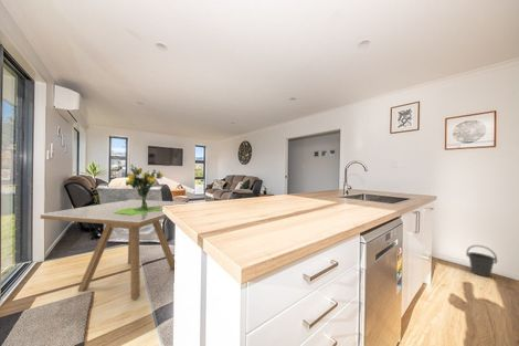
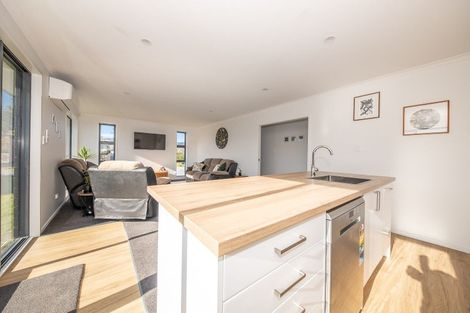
- bucket [465,244,498,277]
- dining table [40,198,194,301]
- bouquet [113,164,166,216]
